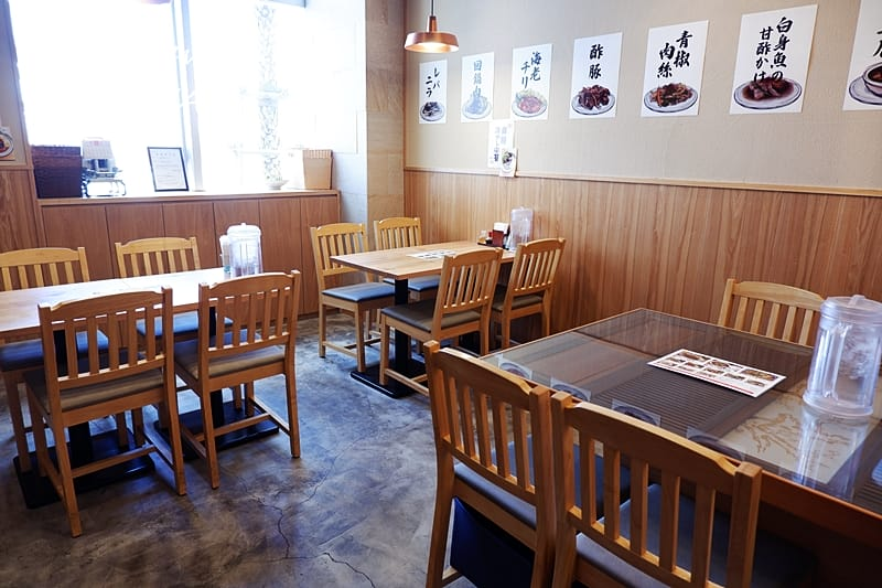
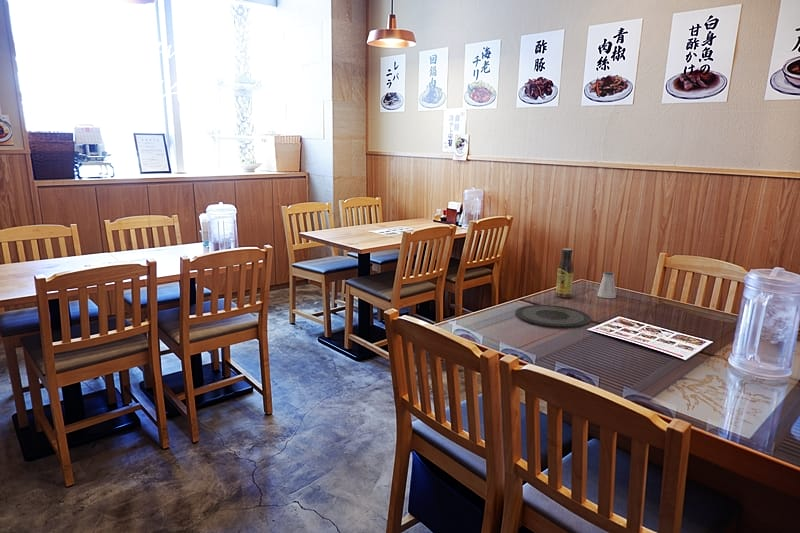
+ sauce bottle [555,247,575,299]
+ plate [514,304,593,328]
+ saltshaker [596,270,617,299]
